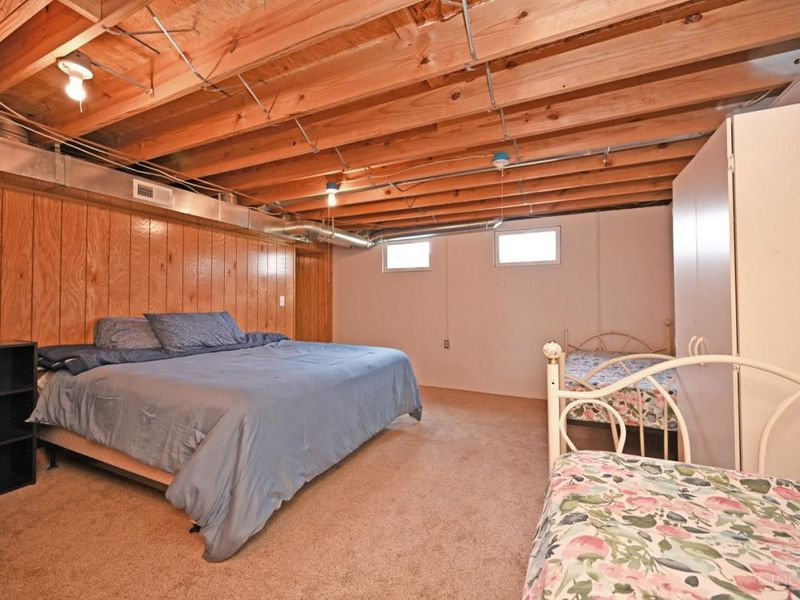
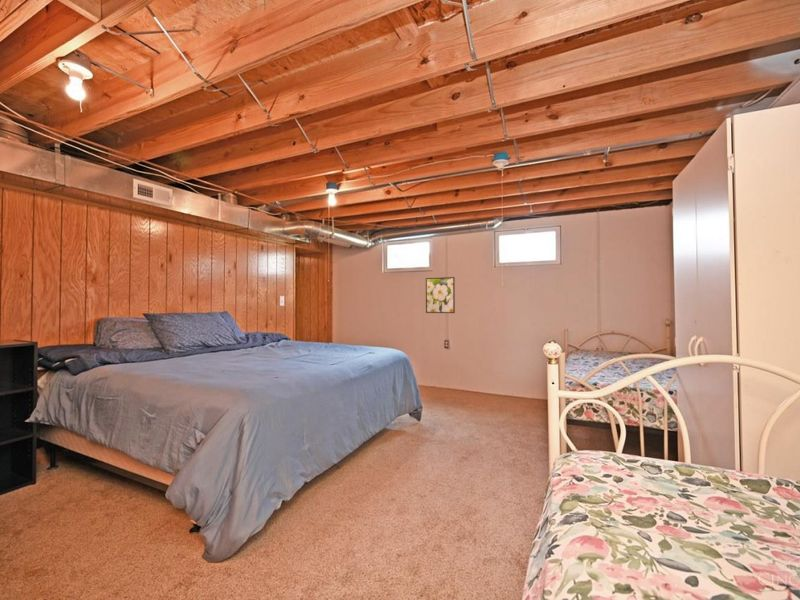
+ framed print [425,276,456,314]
